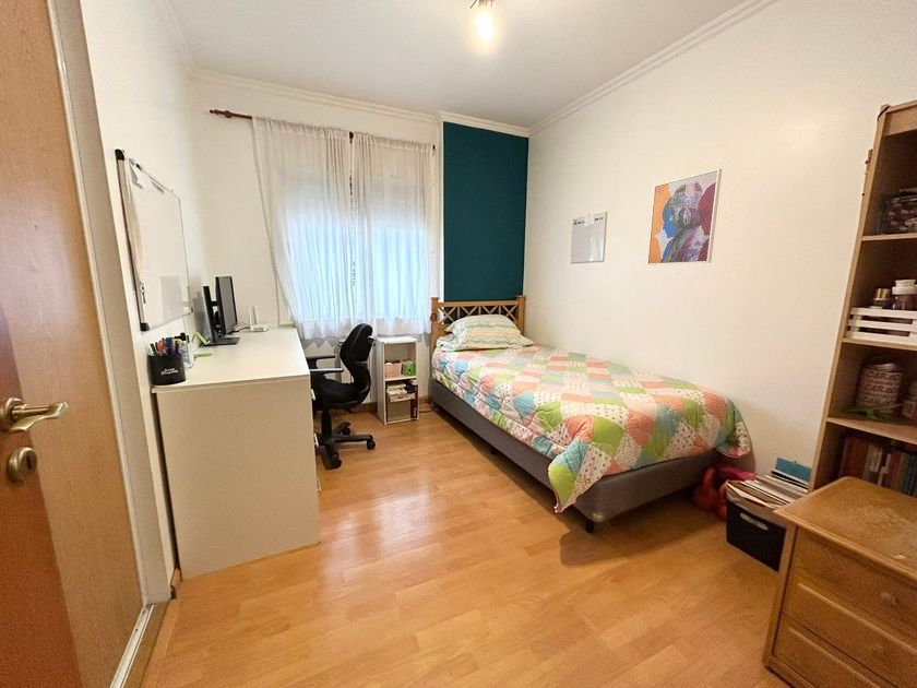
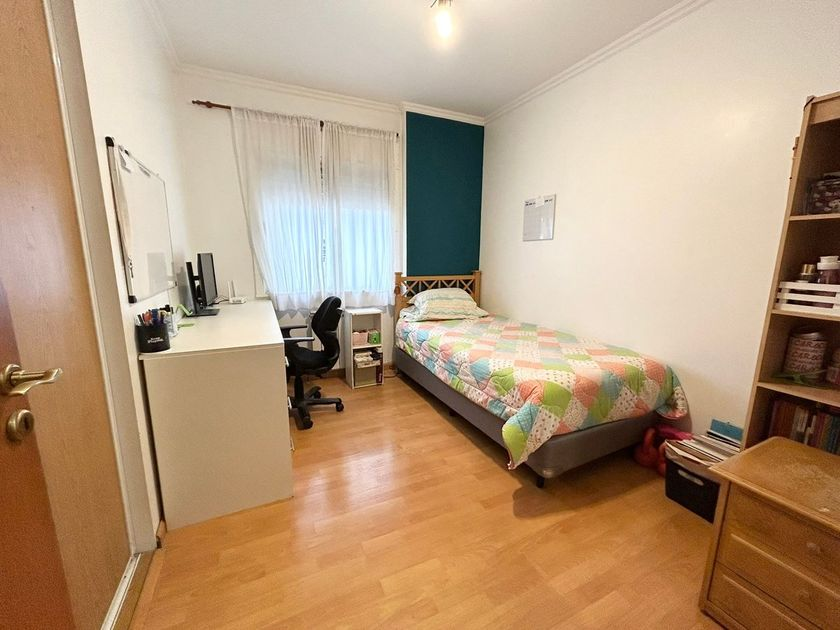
- wall art [645,167,723,266]
